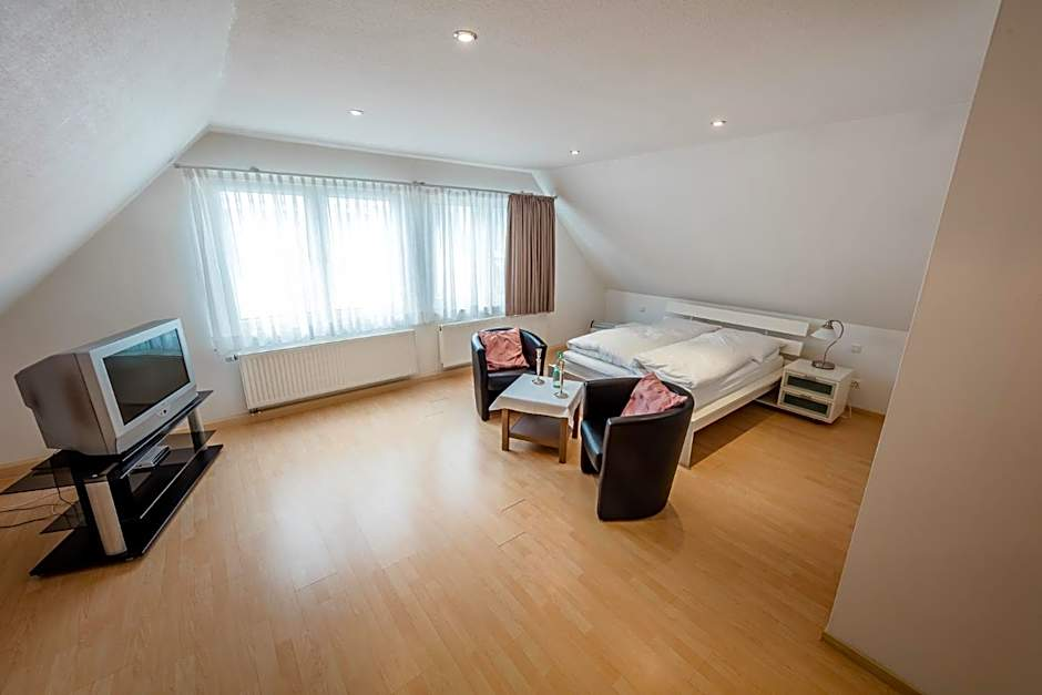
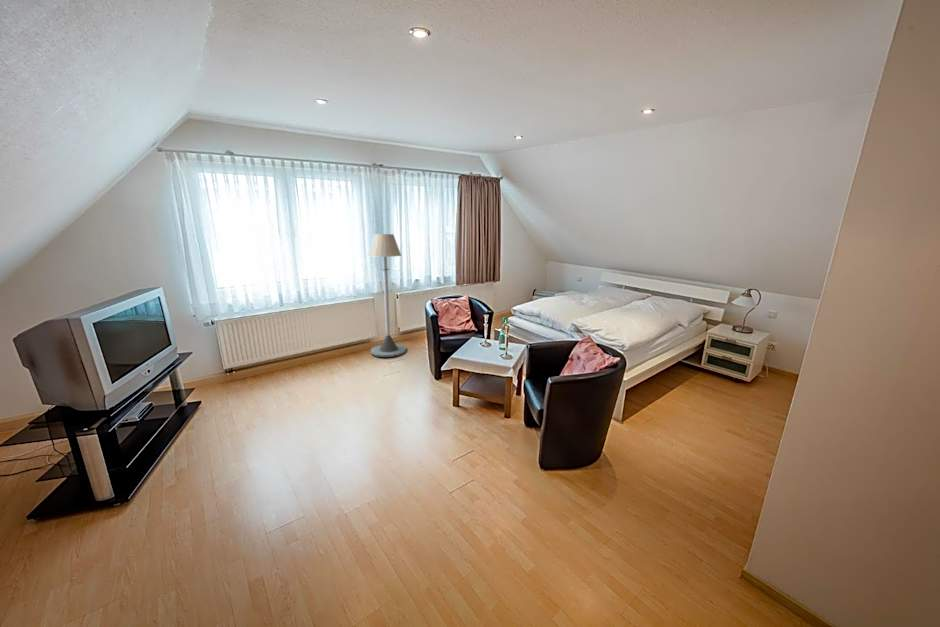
+ floor lamp [367,233,407,358]
